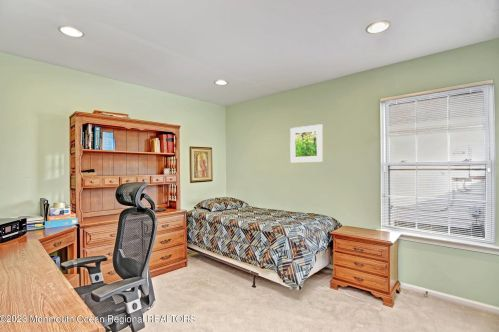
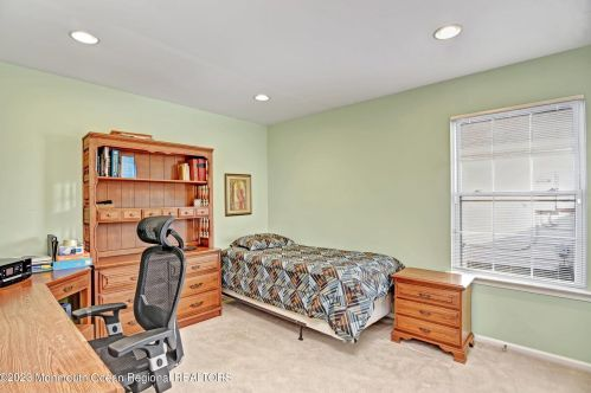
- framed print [289,123,324,163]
